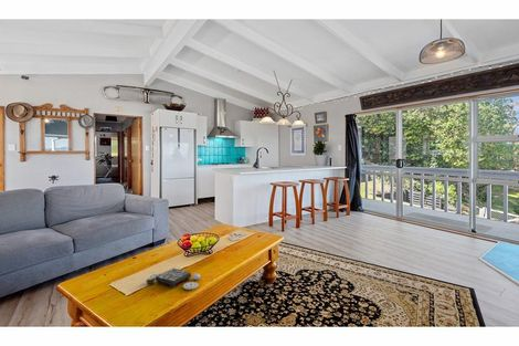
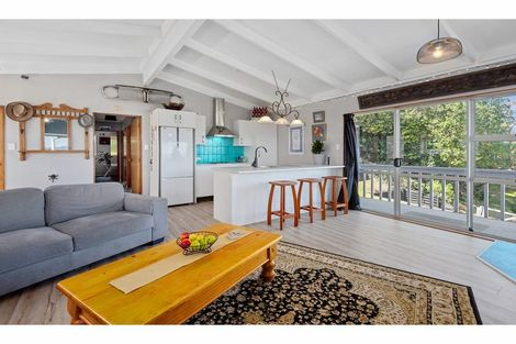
- board game [145,268,201,291]
